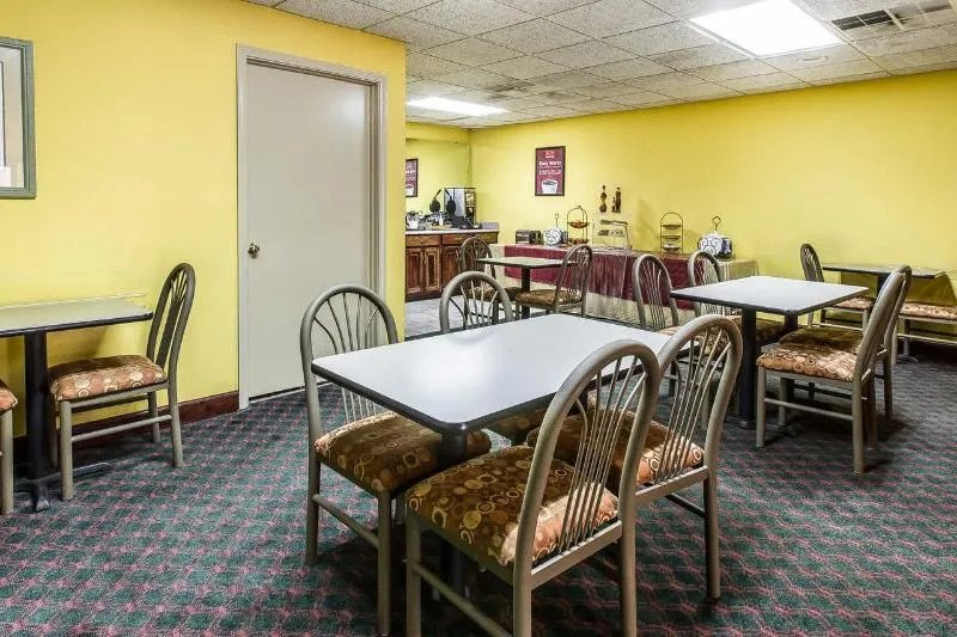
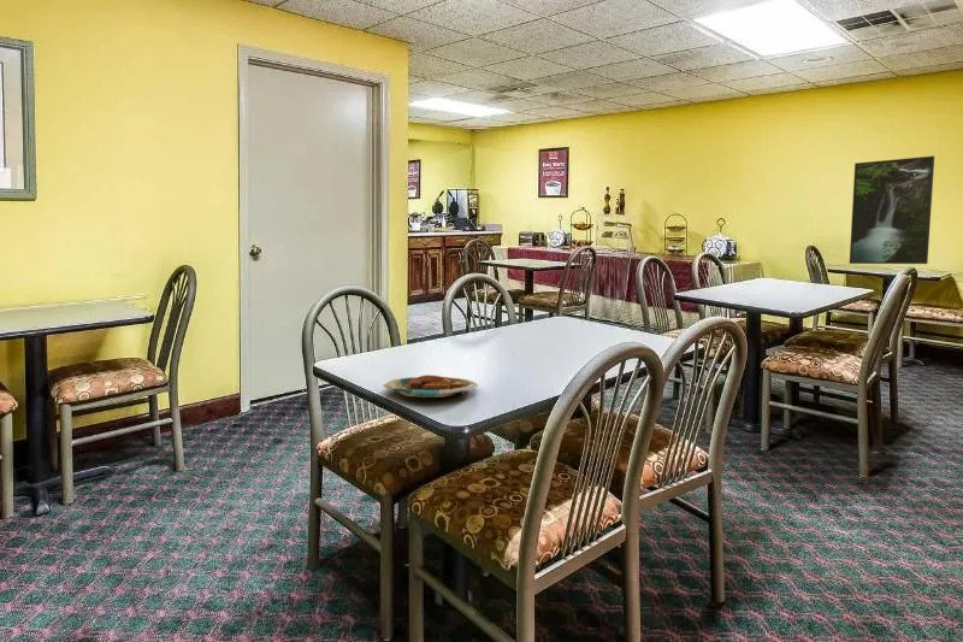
+ plate [382,373,479,399]
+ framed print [849,155,935,265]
